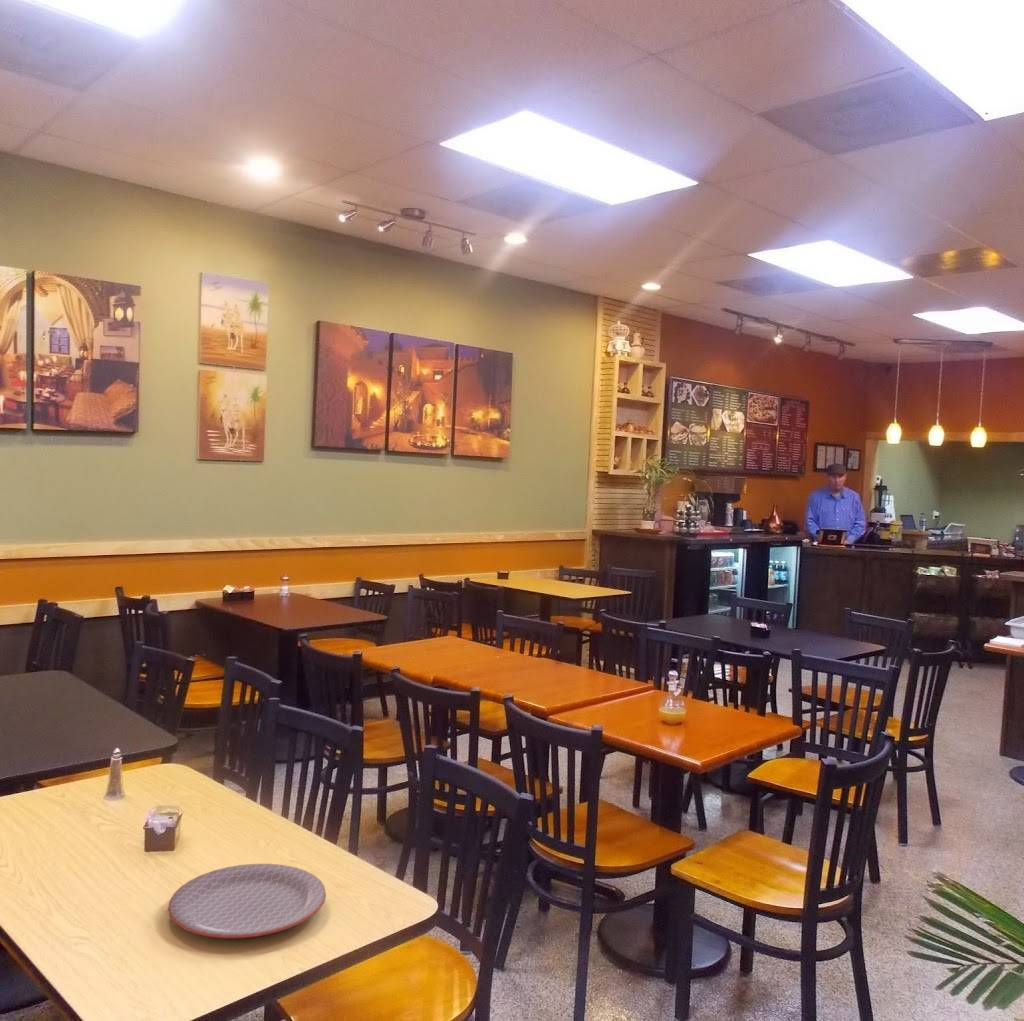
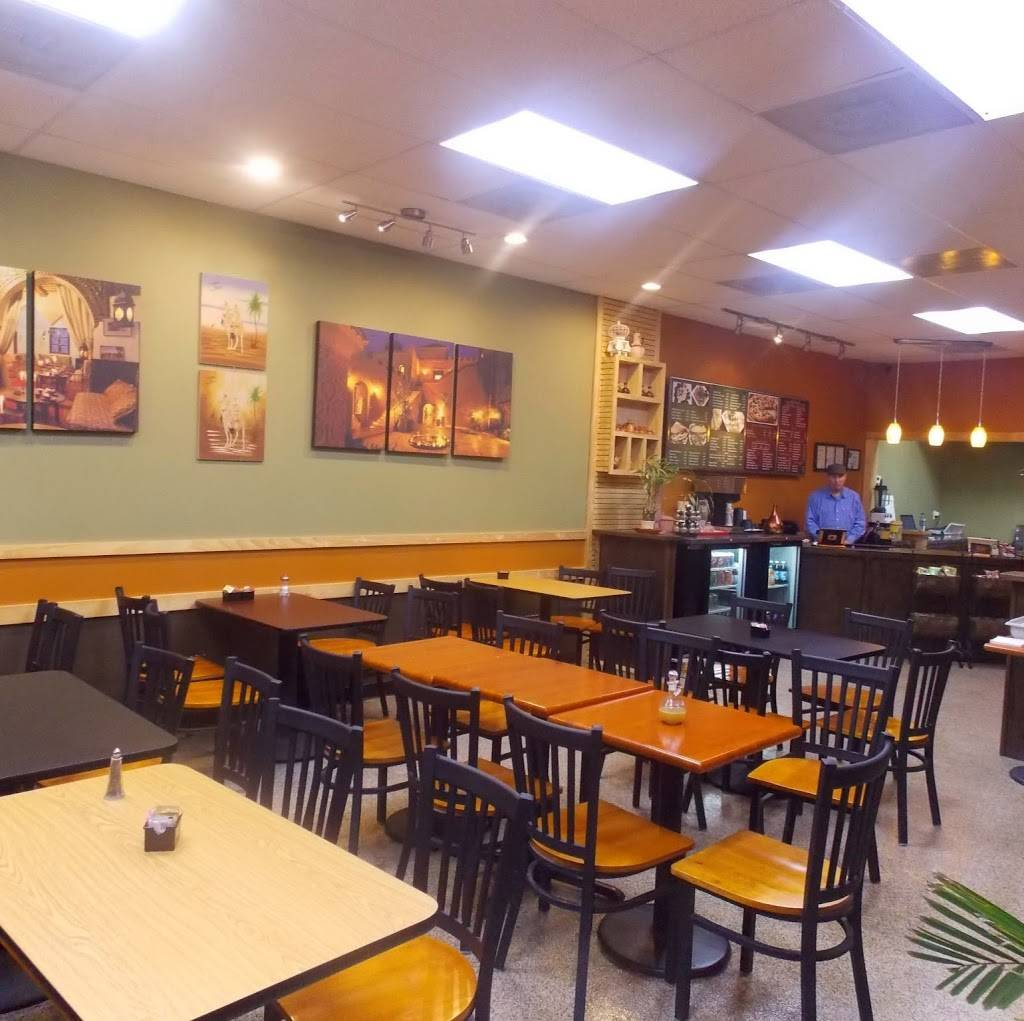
- plate [167,863,327,939]
